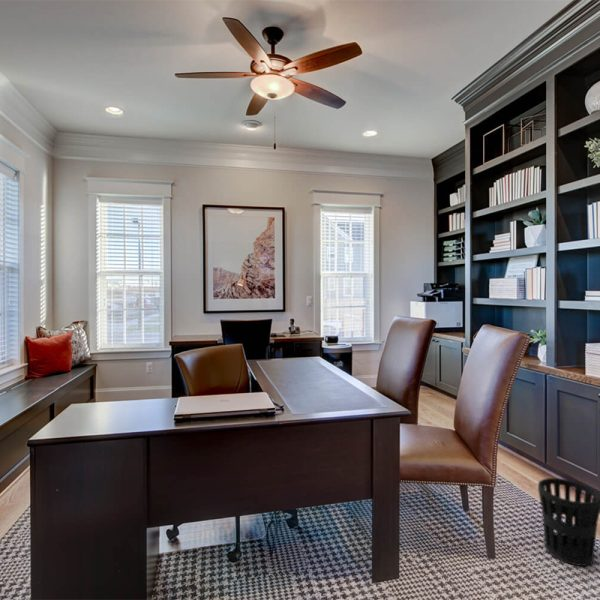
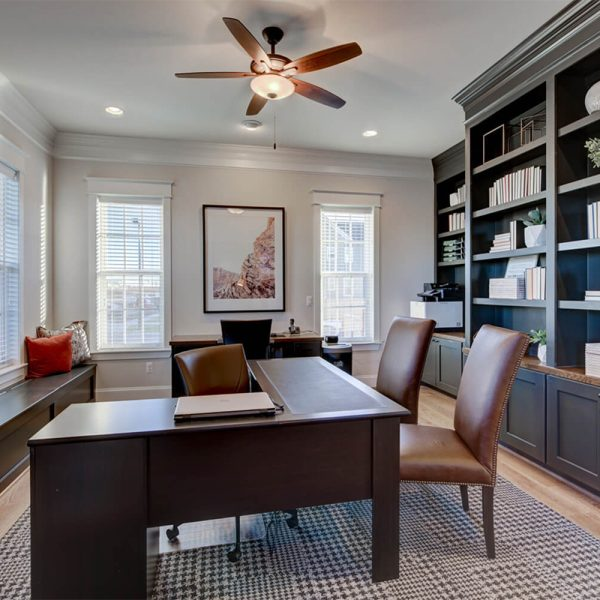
- wastebasket [537,477,600,567]
